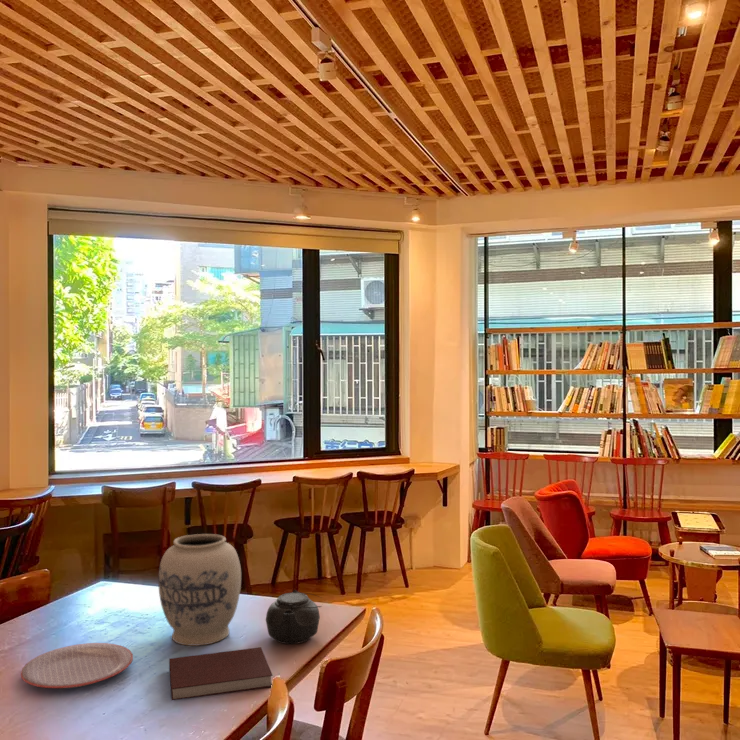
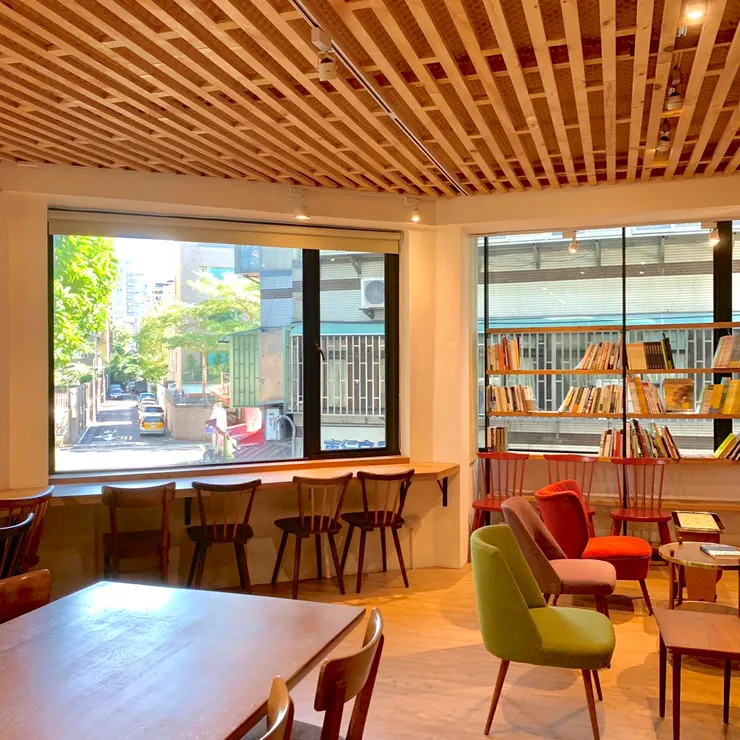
- notebook [168,646,273,701]
- teapot [265,589,324,645]
- vase [157,533,242,647]
- plate [20,642,134,689]
